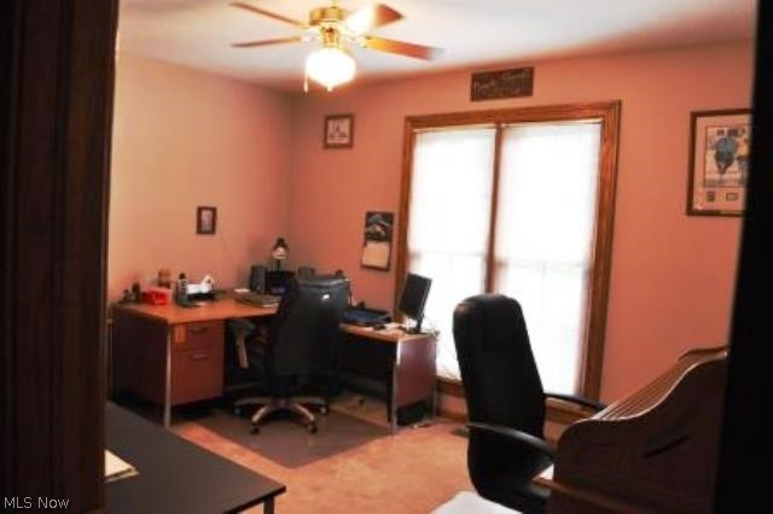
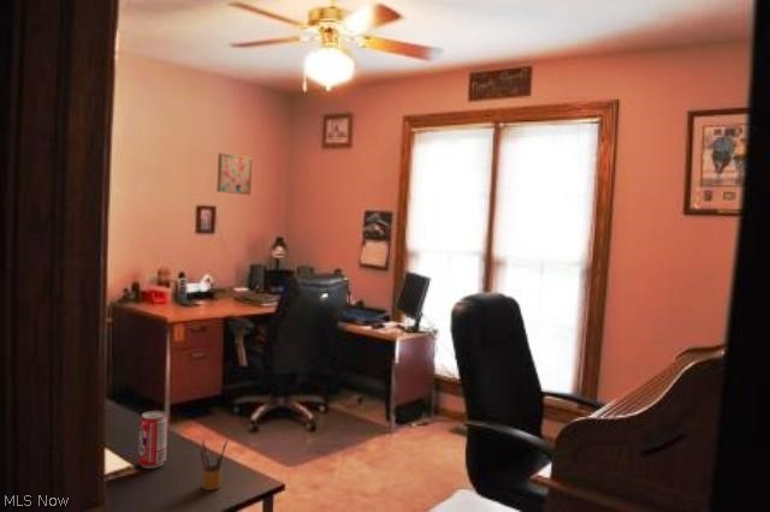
+ pencil box [196,439,229,492]
+ beverage can [137,410,168,470]
+ wall art [215,153,253,196]
